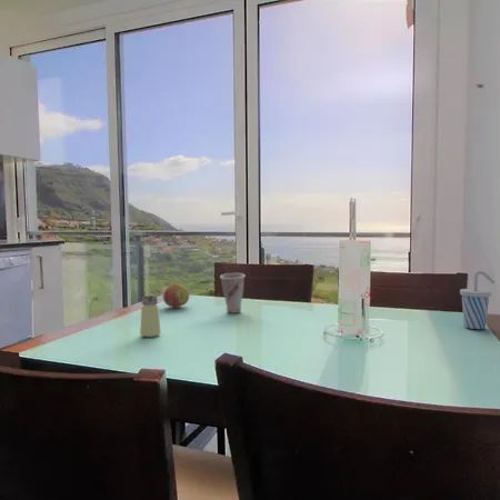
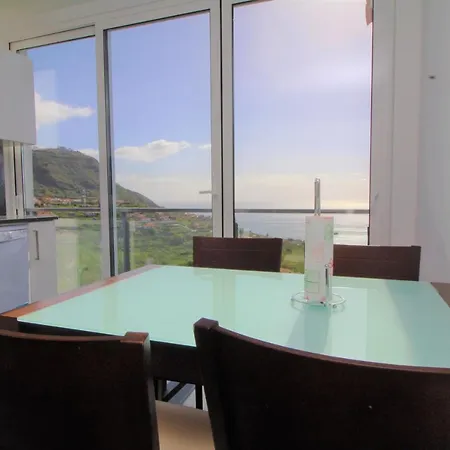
- cup [459,270,496,330]
- fruit [162,282,190,309]
- saltshaker [139,294,162,338]
- cup [219,272,246,314]
